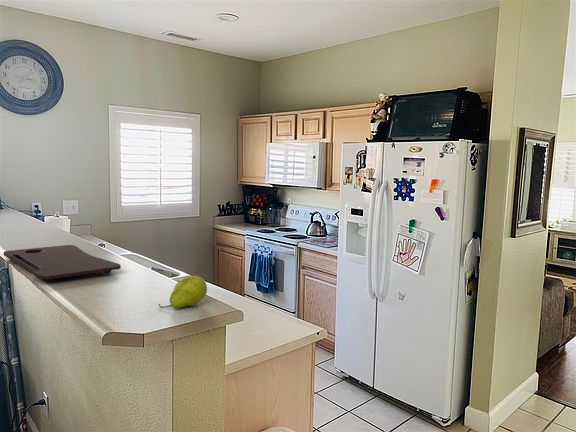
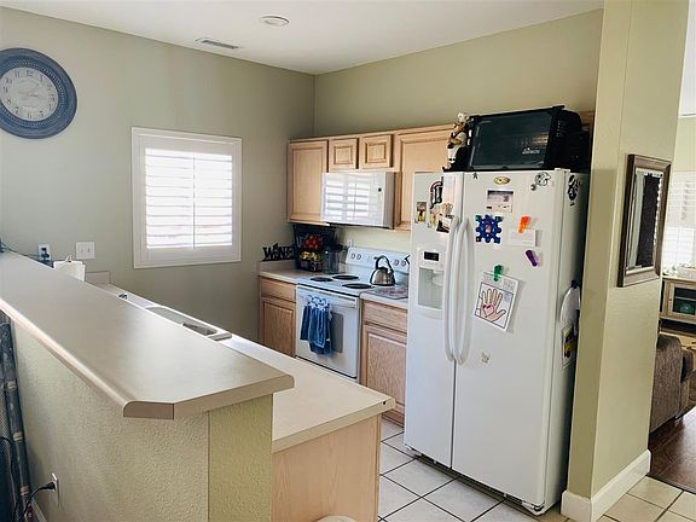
- cutting board [3,244,122,283]
- fruit [157,275,208,310]
